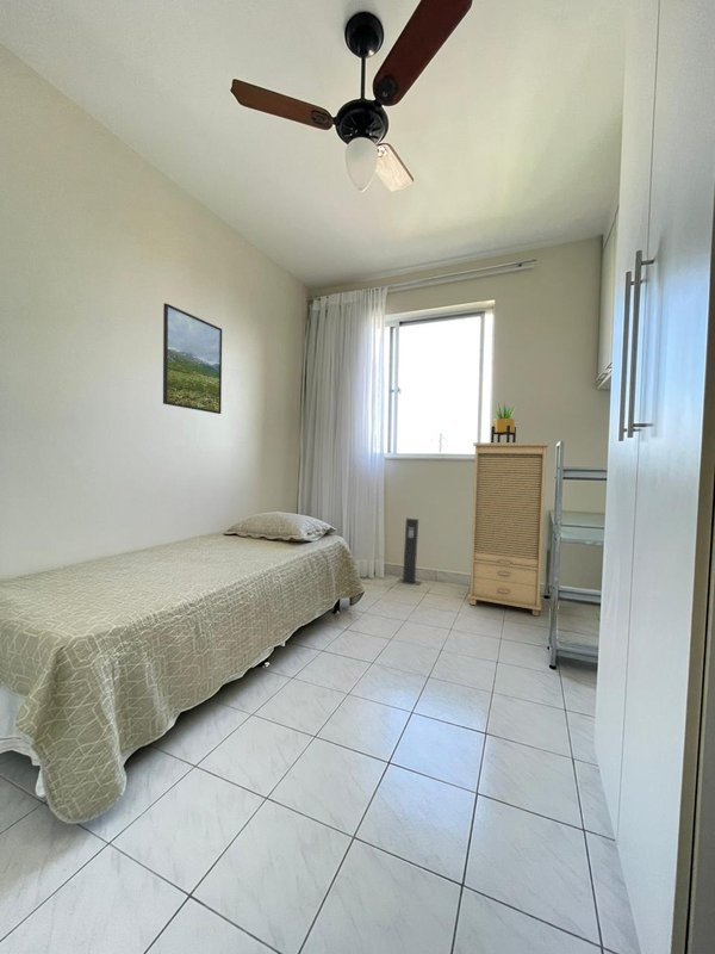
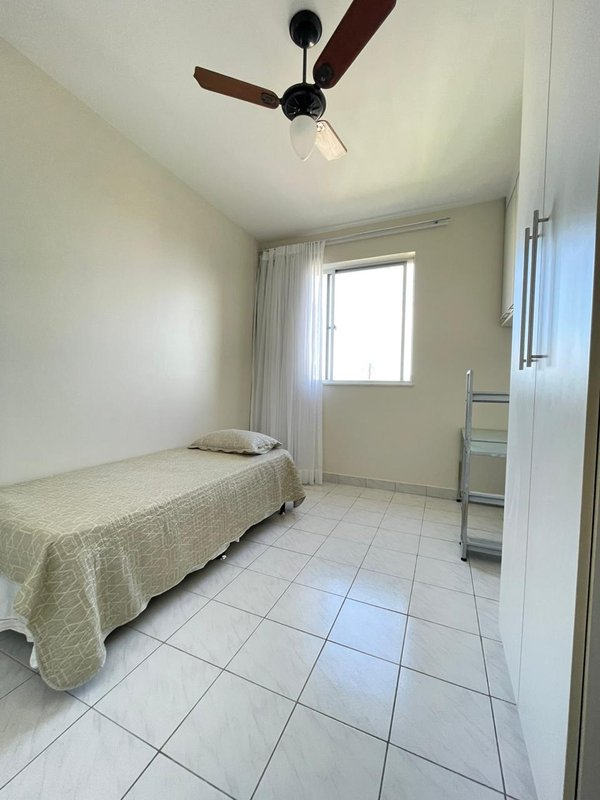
- speaker [397,518,423,587]
- cabinet [467,441,551,617]
- potted plant [490,402,517,442]
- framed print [162,302,223,415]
